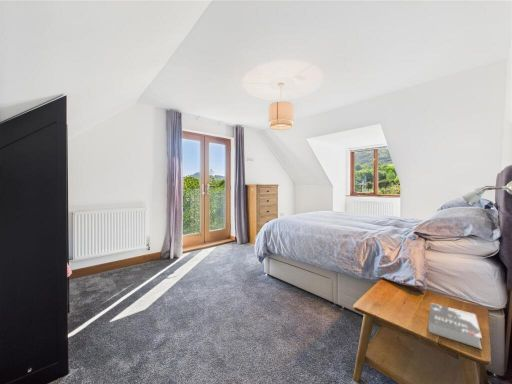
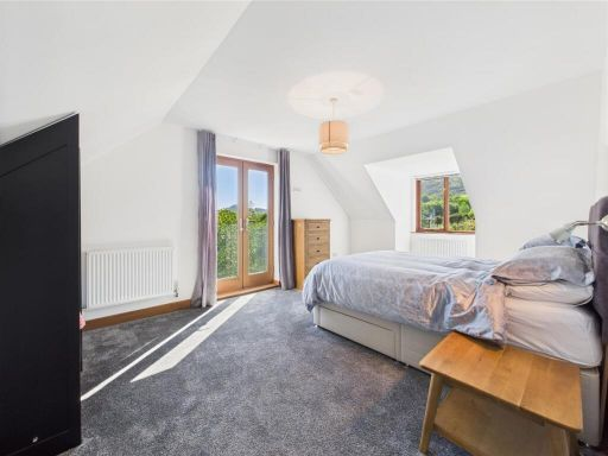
- book [427,302,483,350]
